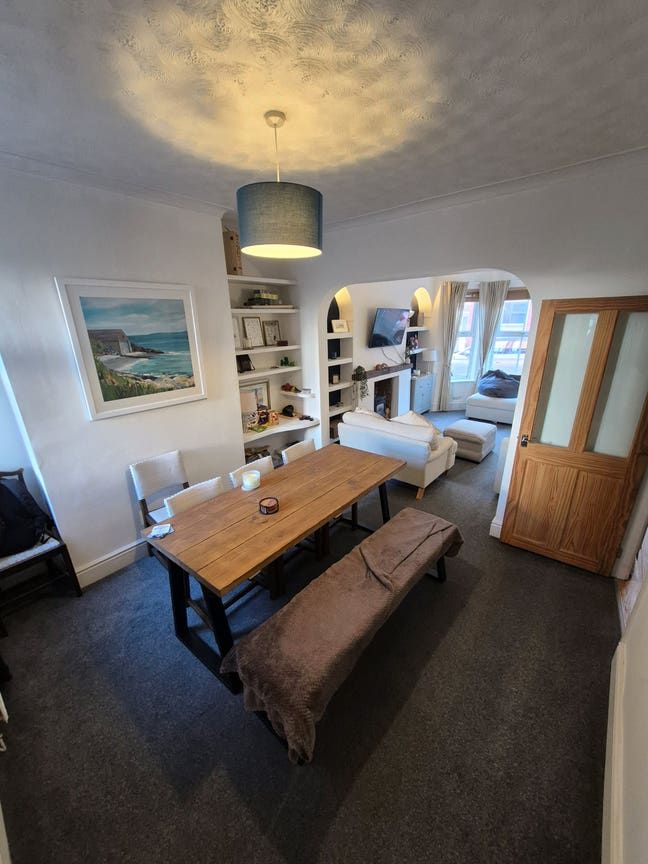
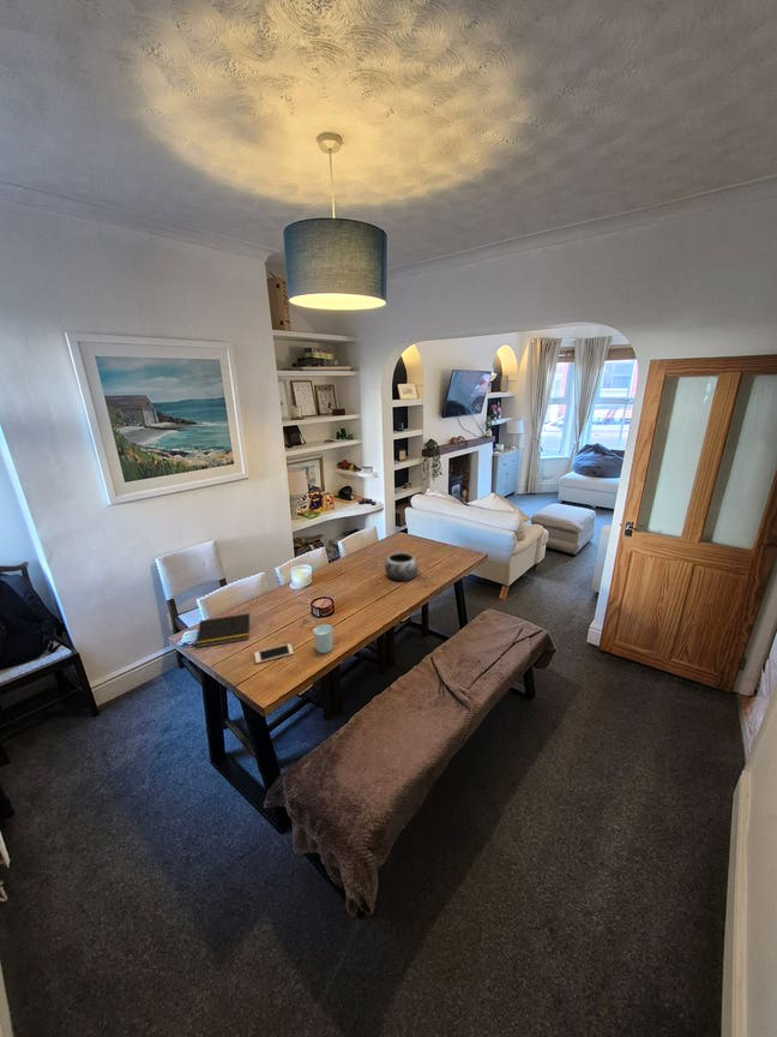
+ cell phone [253,642,295,665]
+ notepad [194,612,251,649]
+ decorative bowl [384,551,418,582]
+ cup [312,623,333,654]
